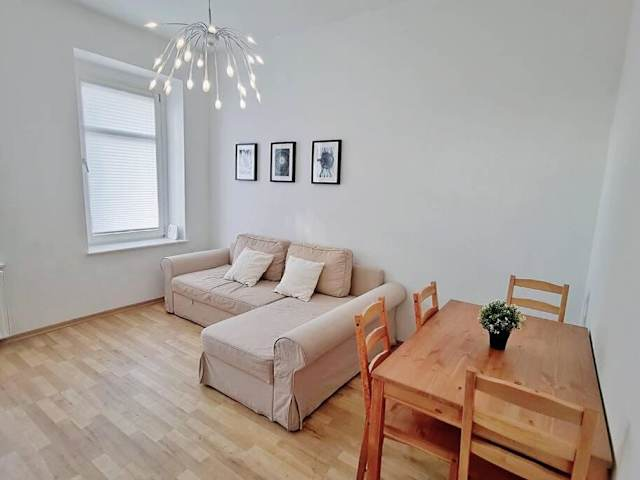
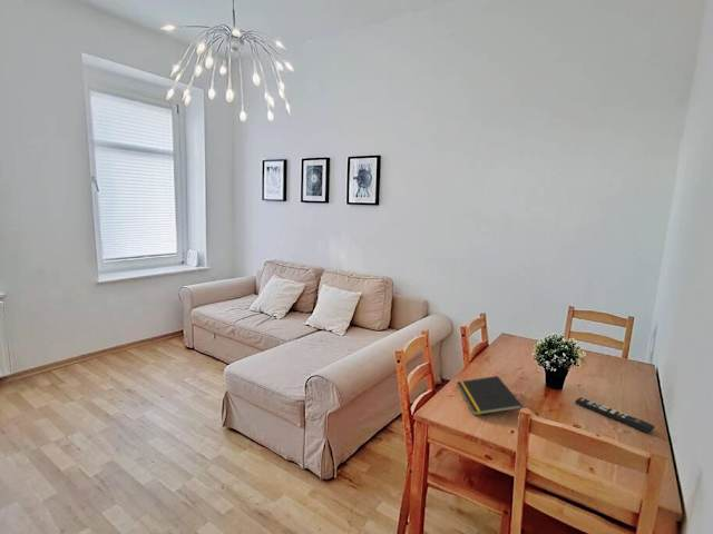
+ remote control [575,396,656,434]
+ notepad [456,375,524,416]
